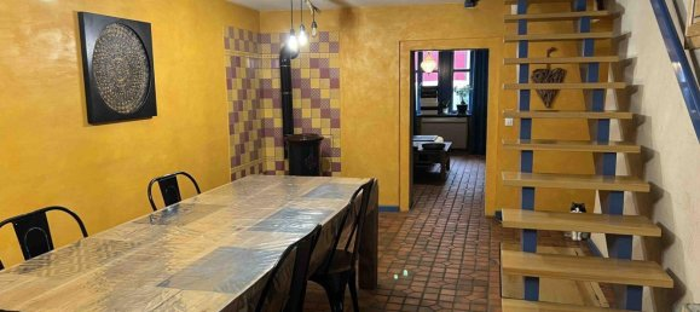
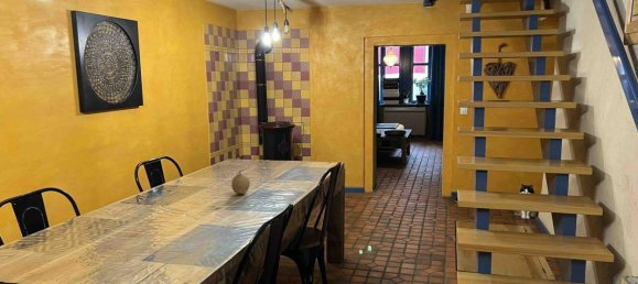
+ fruit [230,167,251,195]
